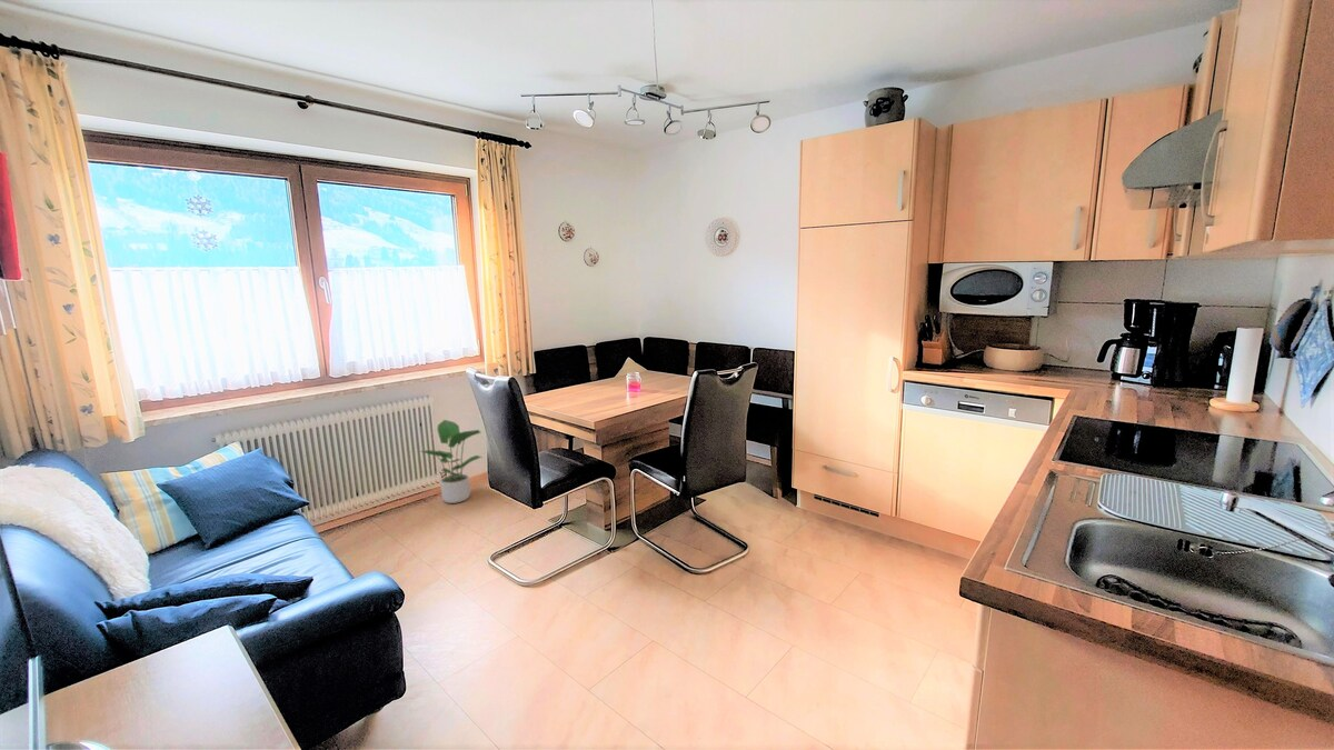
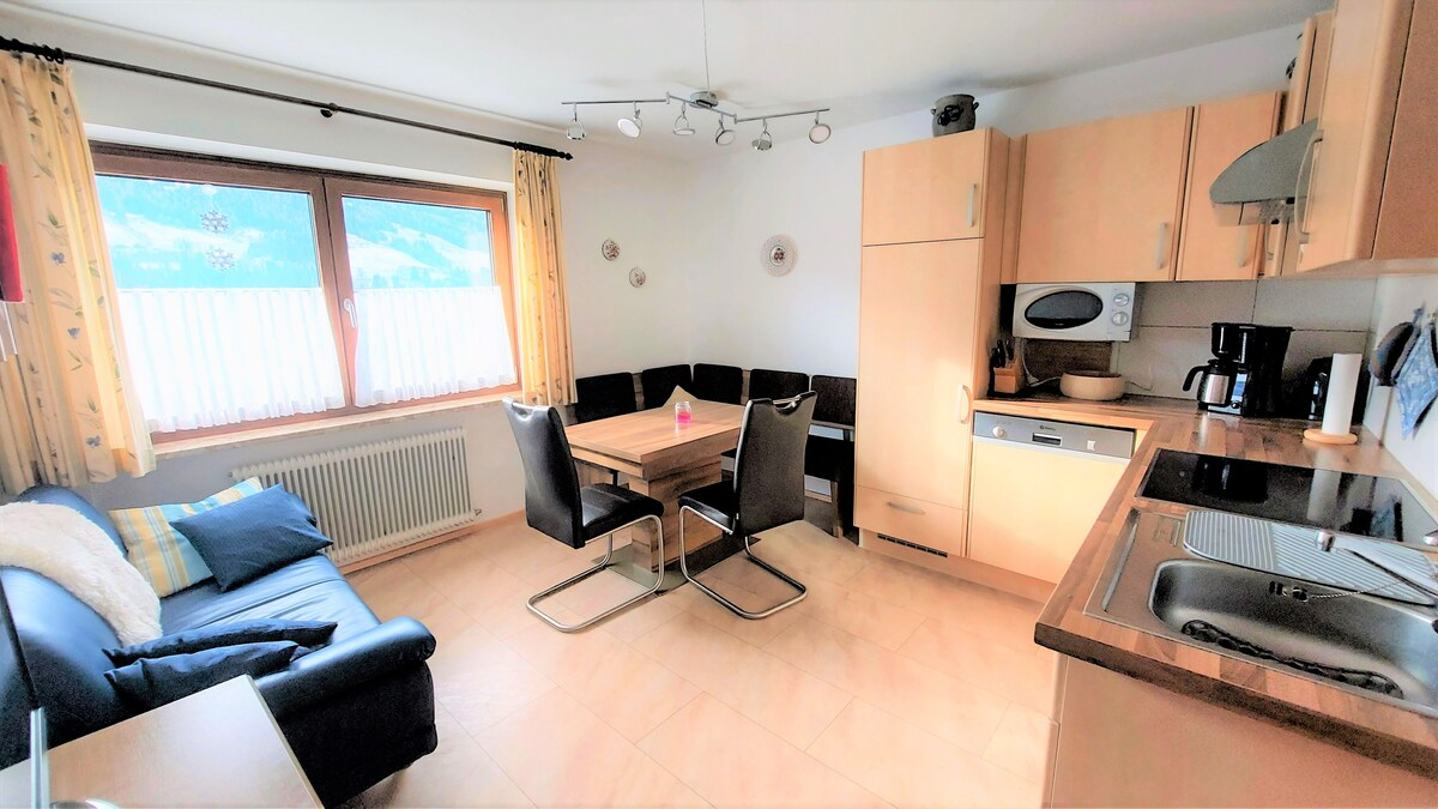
- potted plant [419,419,482,504]
